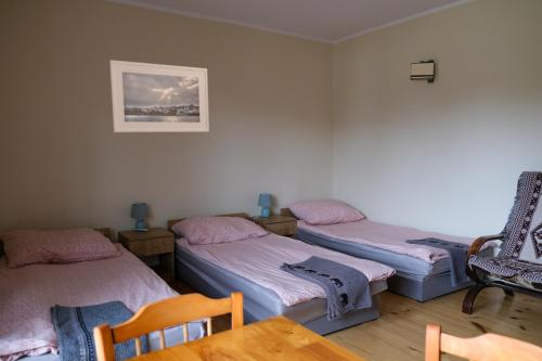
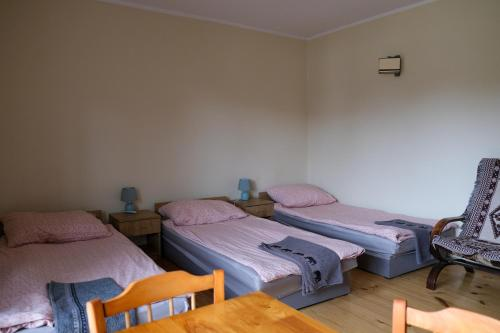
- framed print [108,60,210,133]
